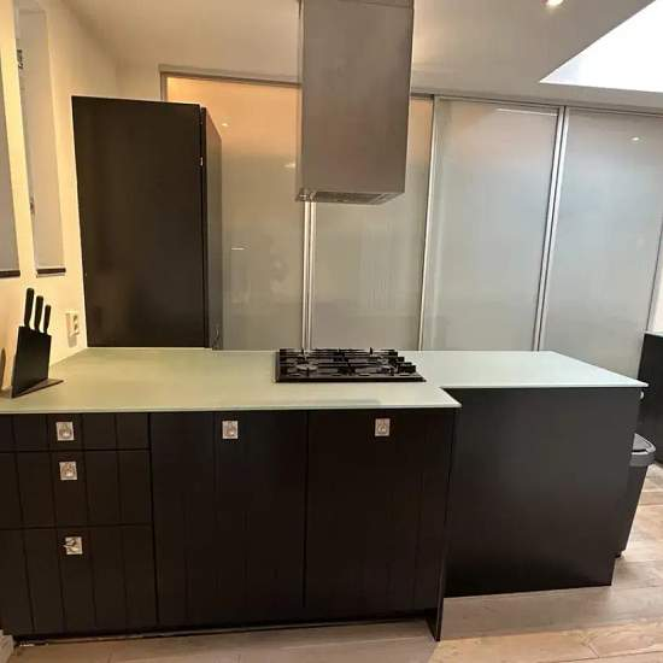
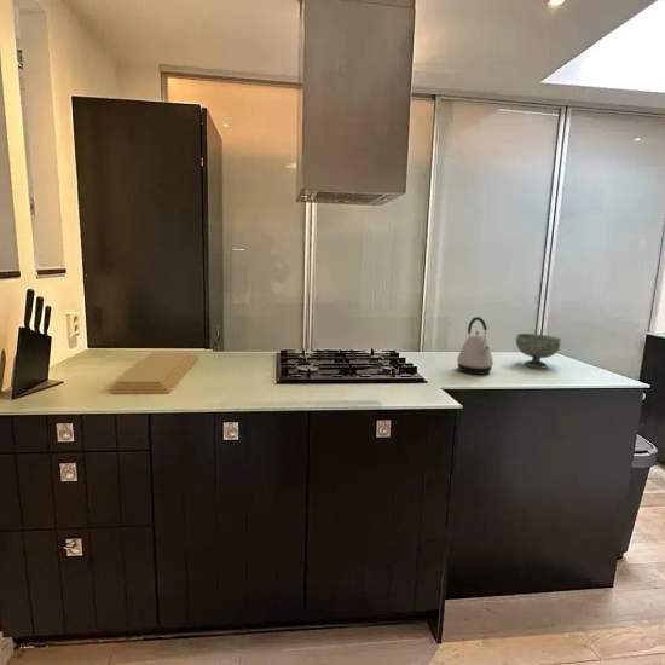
+ kettle [456,316,495,376]
+ bowl [515,332,562,369]
+ cutting board [110,351,199,395]
